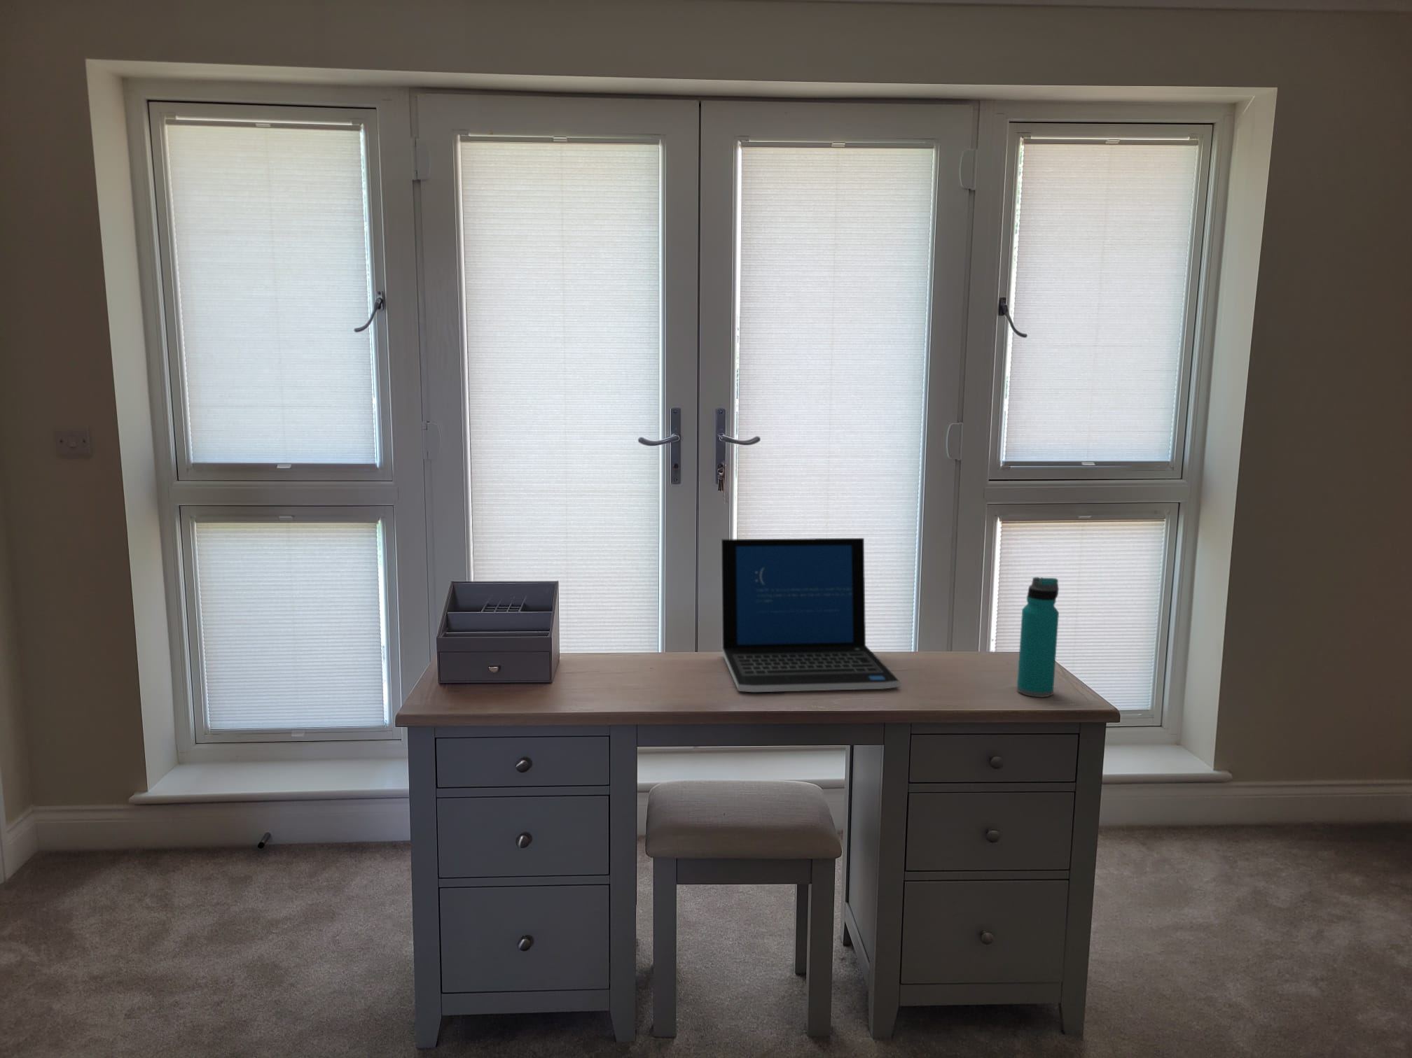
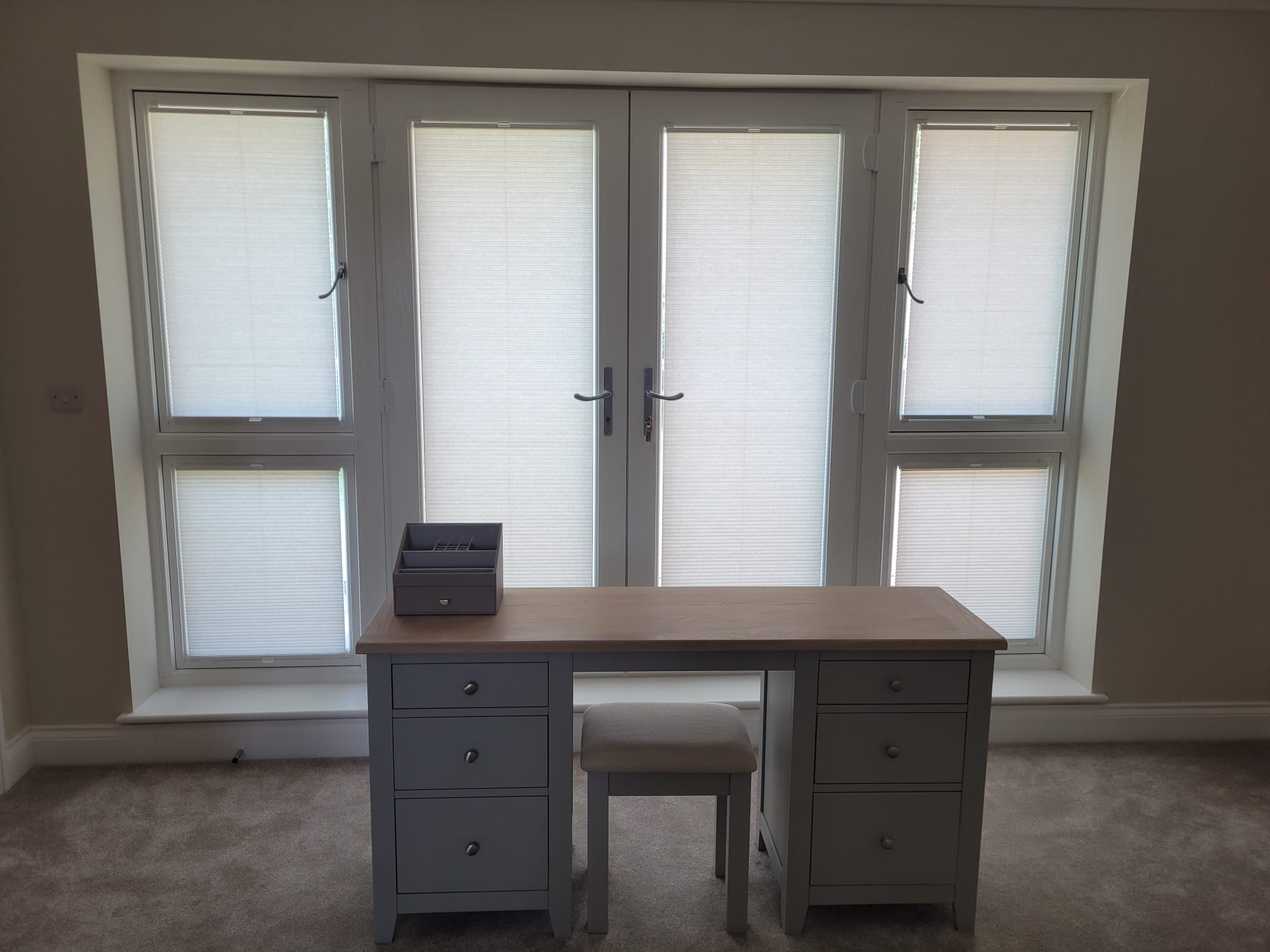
- water bottle [1016,577,1060,698]
- laptop [720,538,899,692]
